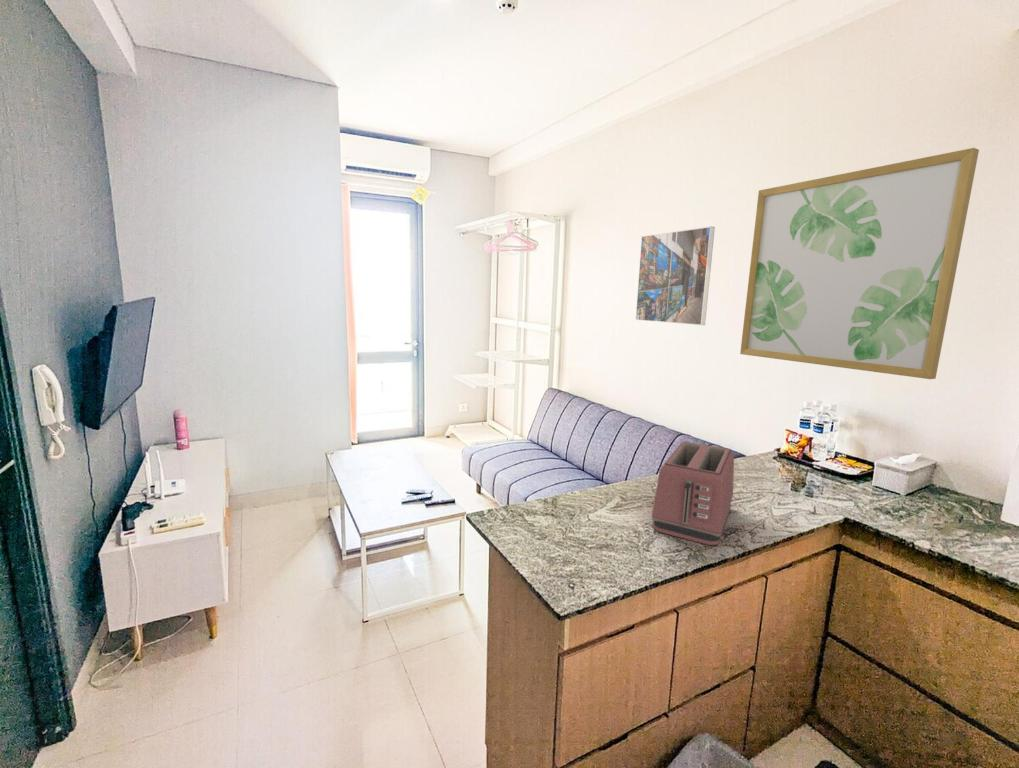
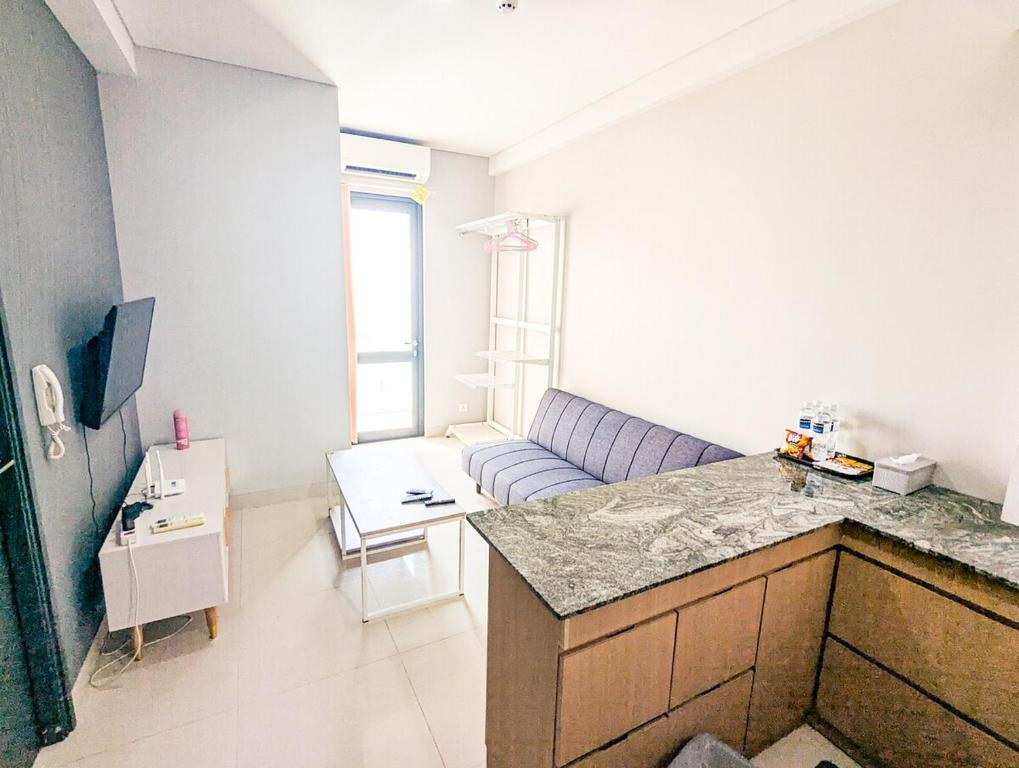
- toaster [651,440,735,546]
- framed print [635,225,716,326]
- wall art [739,147,980,380]
